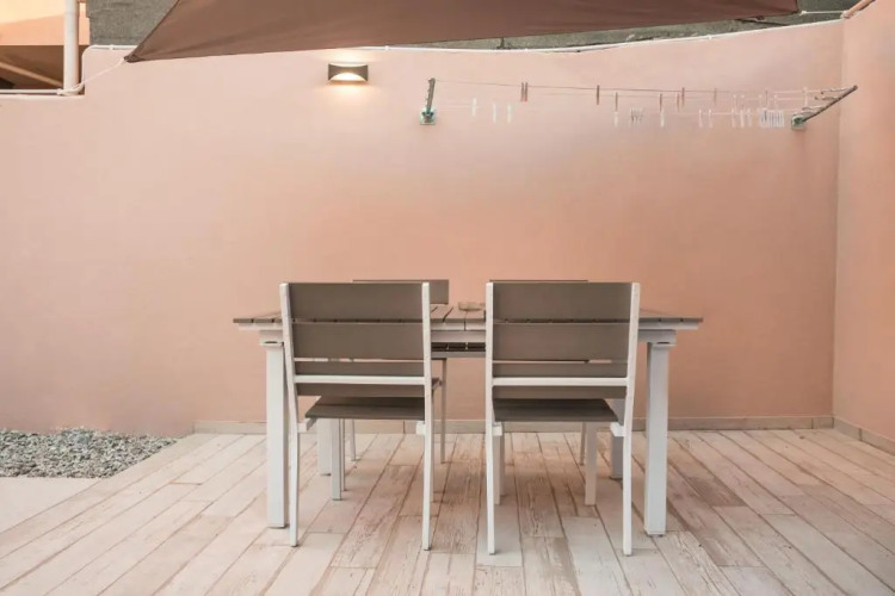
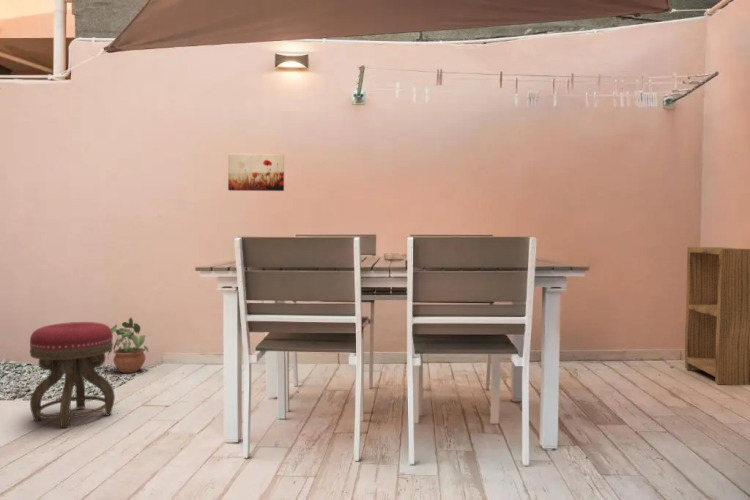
+ shelving unit [684,246,750,386]
+ potted plant [107,317,150,374]
+ stool [29,321,116,429]
+ wall art [227,153,285,192]
